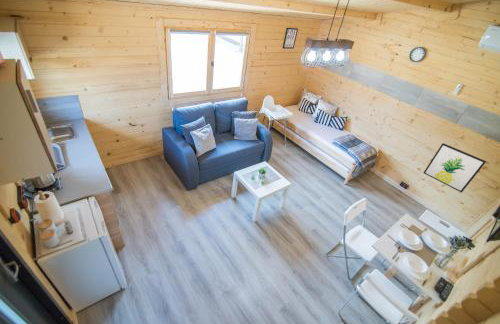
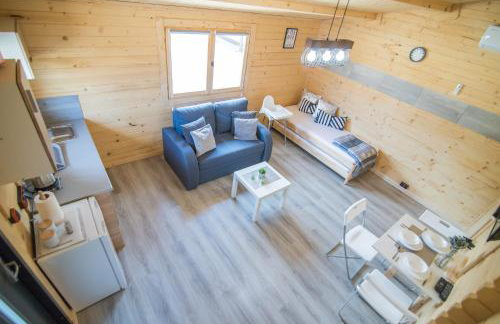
- wall art [423,142,487,193]
